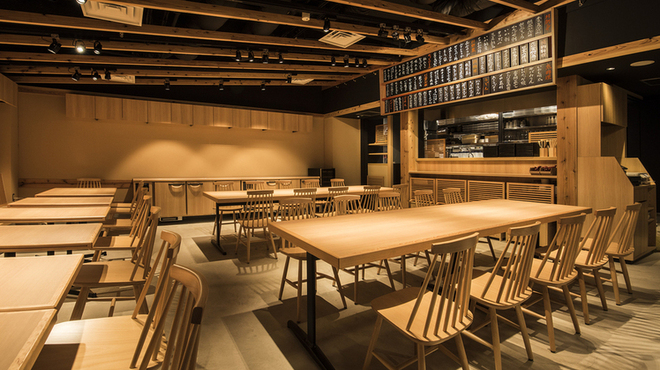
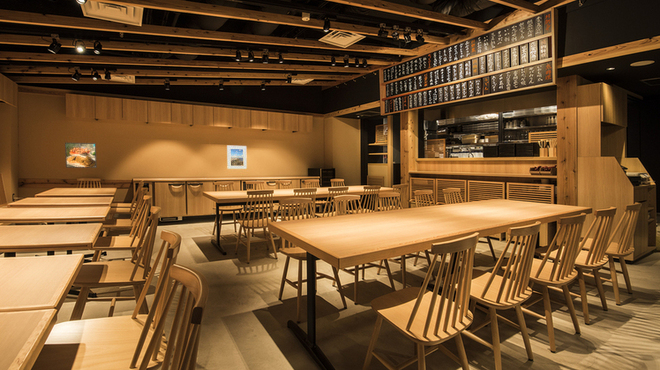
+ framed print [226,145,248,170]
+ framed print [64,142,98,169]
